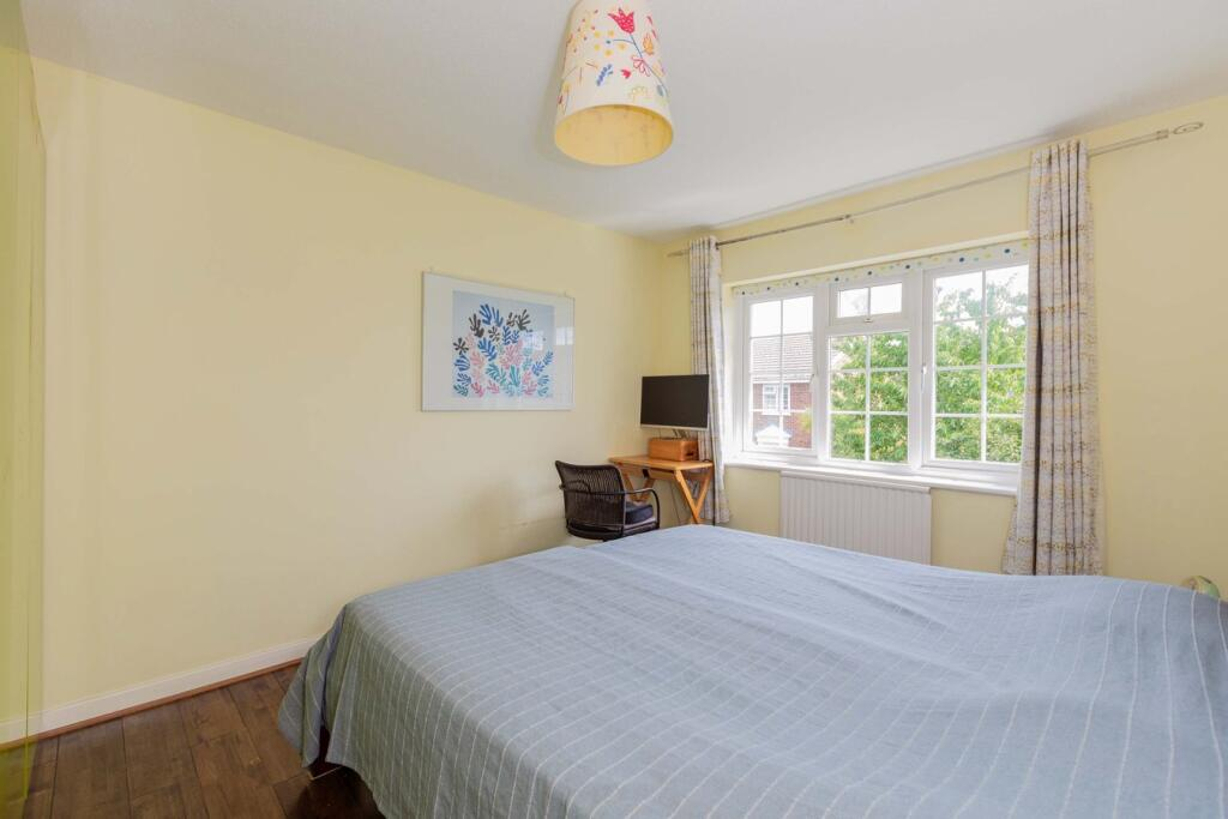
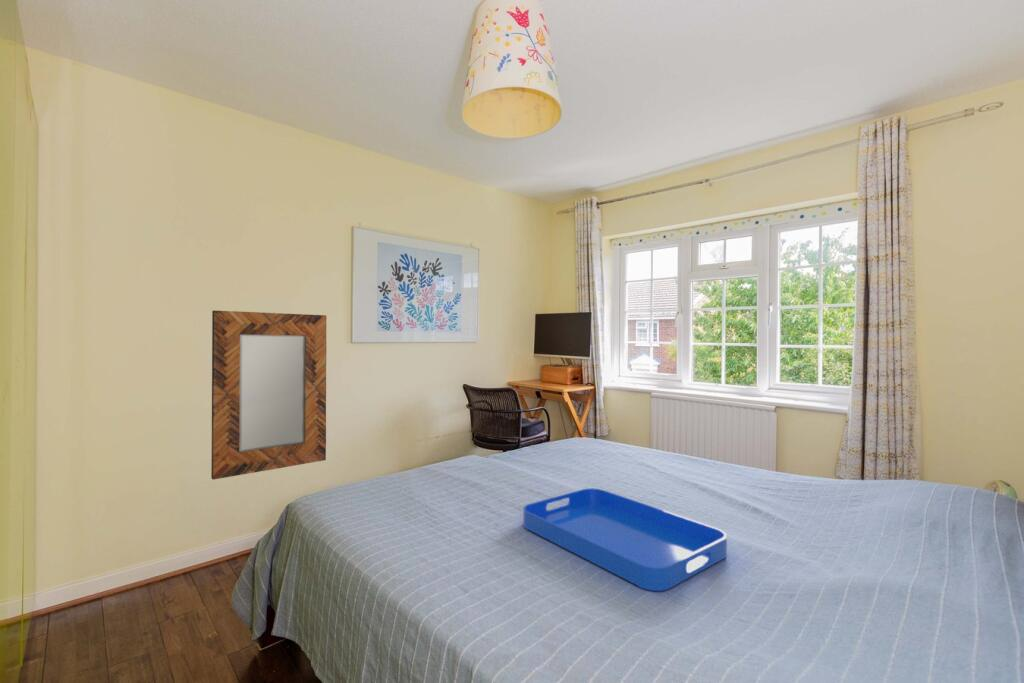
+ serving tray [522,487,728,592]
+ home mirror [210,309,327,481]
